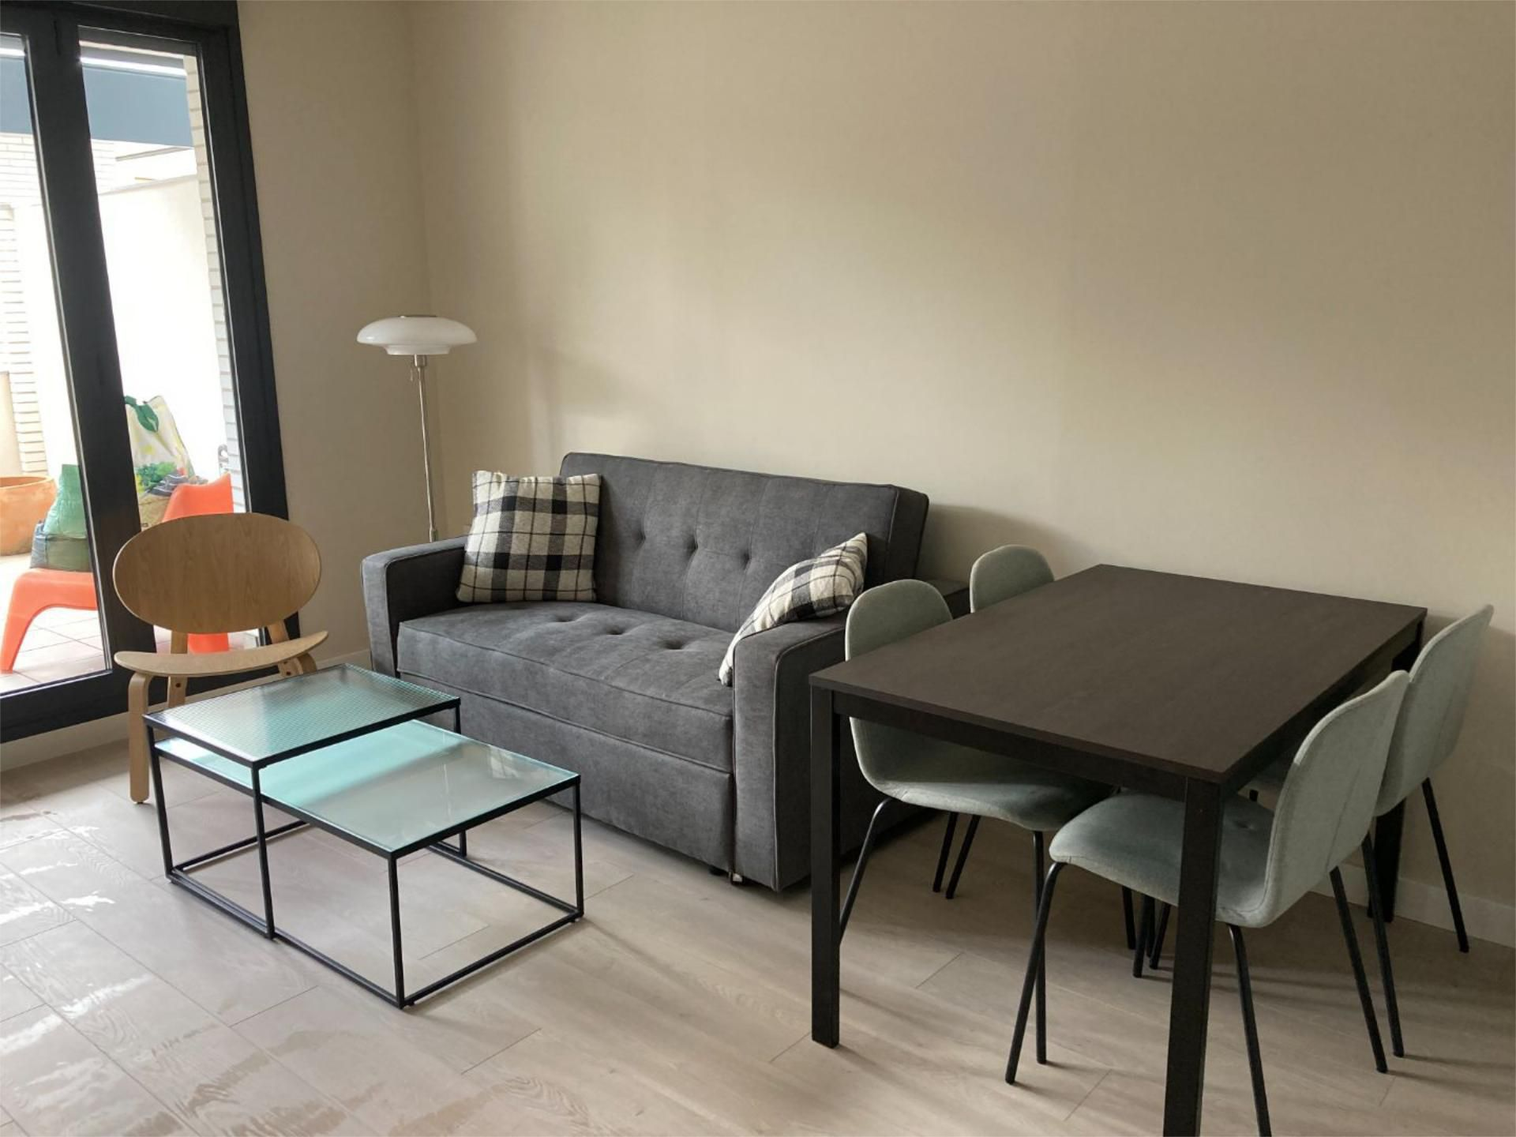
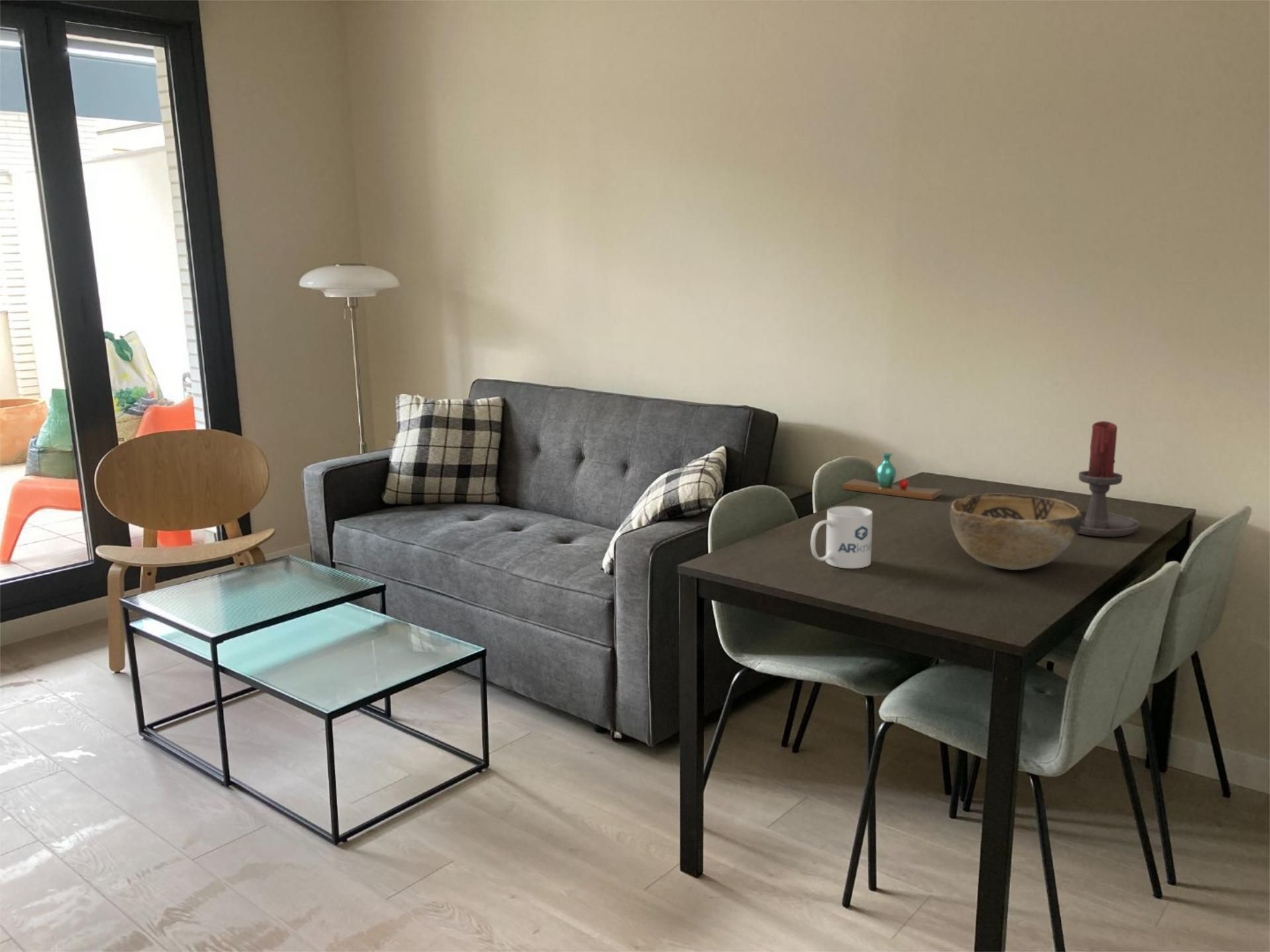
+ vase [842,452,943,501]
+ mug [810,506,873,569]
+ decorative bowl [949,493,1081,571]
+ candle holder [1078,420,1140,537]
